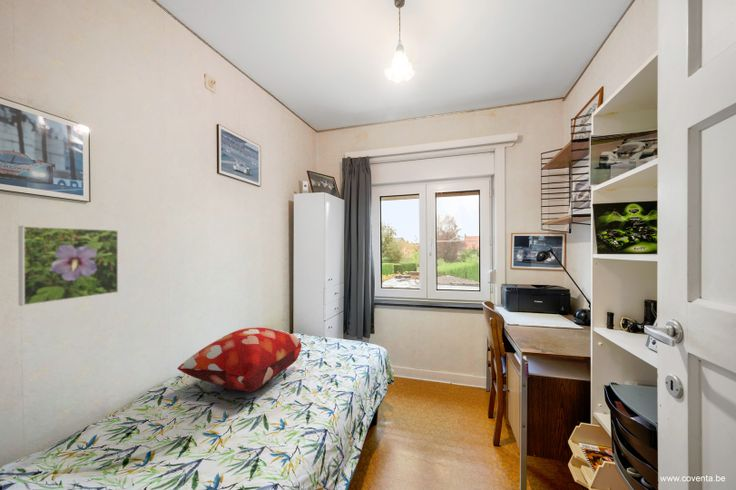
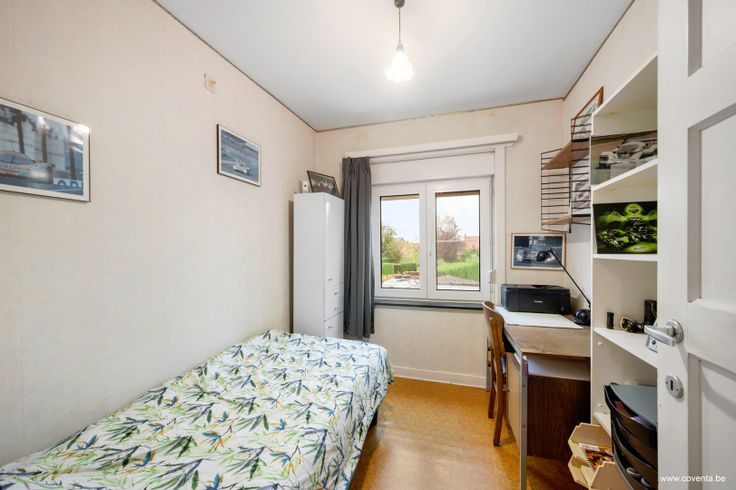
- decorative pillow [177,326,303,393]
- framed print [18,225,120,307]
